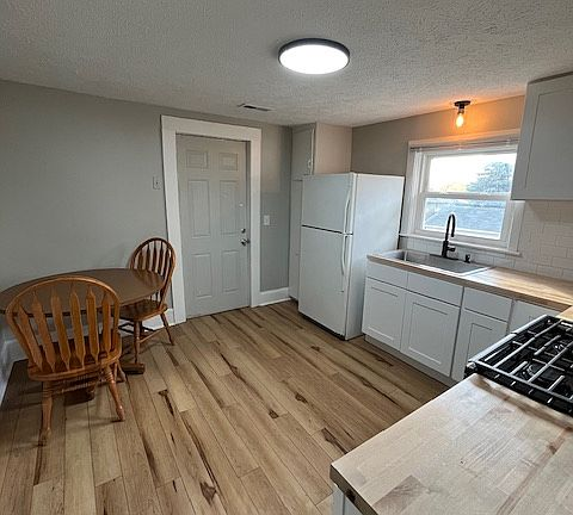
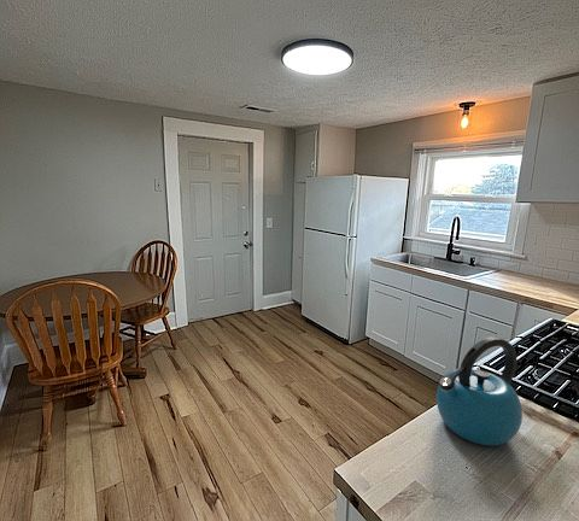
+ kettle [435,335,524,446]
